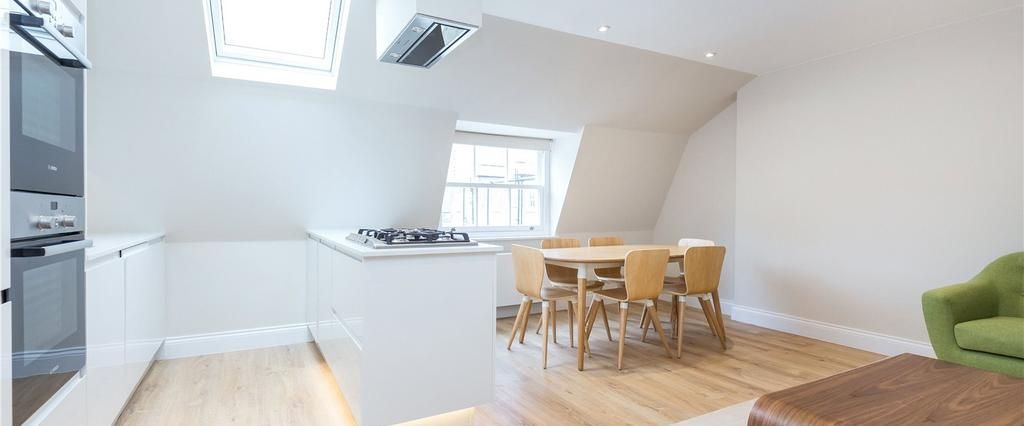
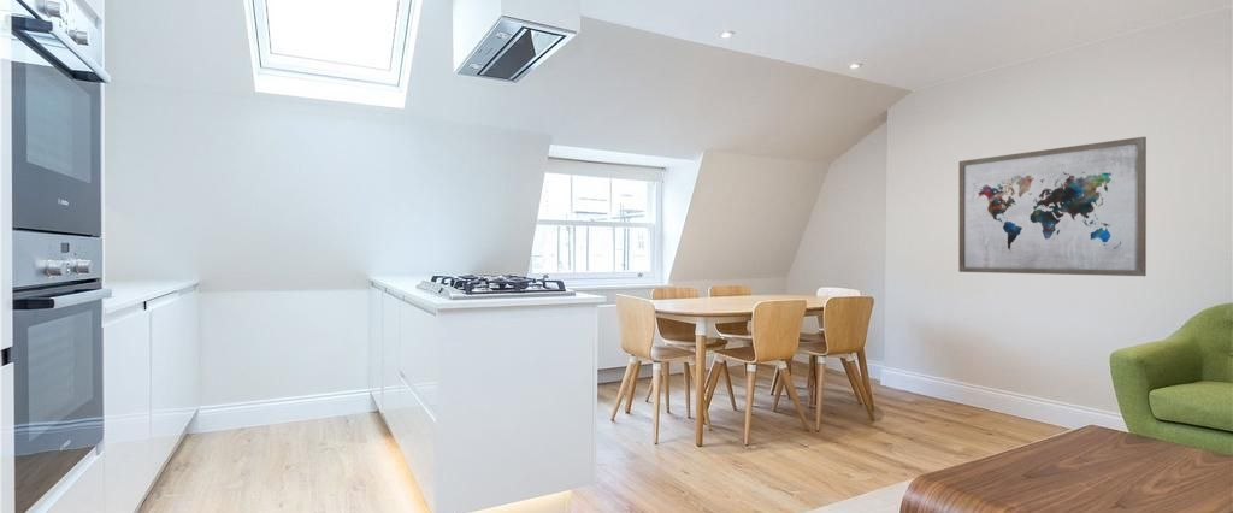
+ wall art [957,136,1148,277]
